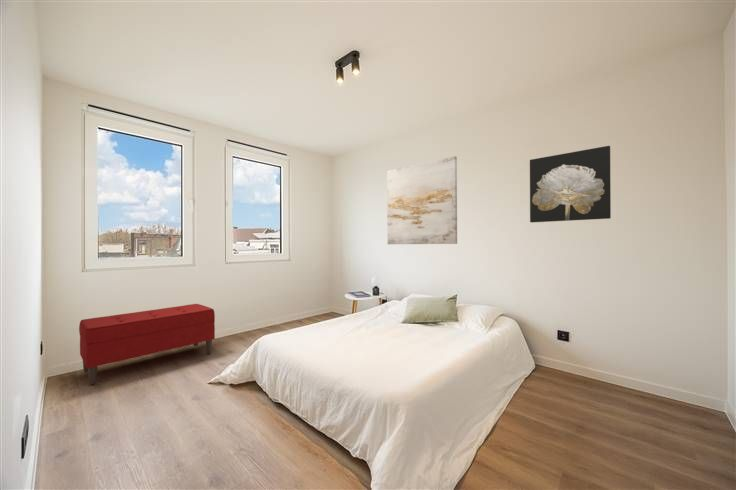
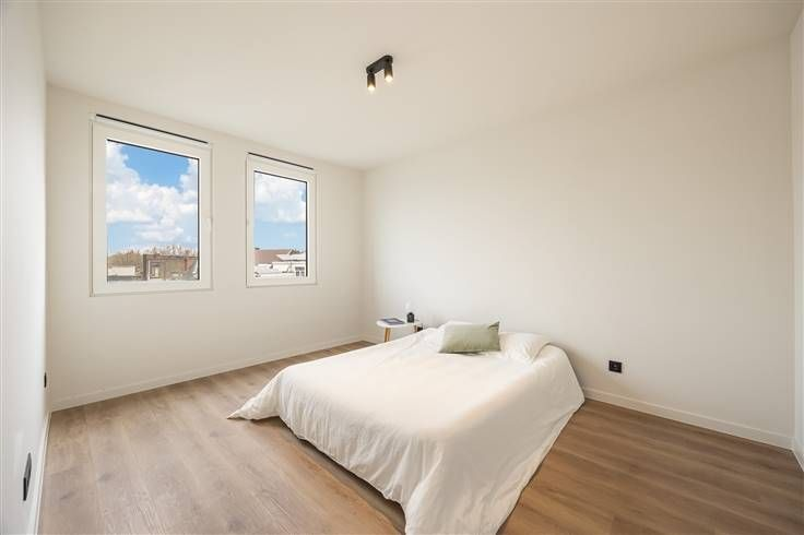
- bench [78,303,216,386]
- wall art [529,145,612,223]
- wall art [386,155,458,245]
